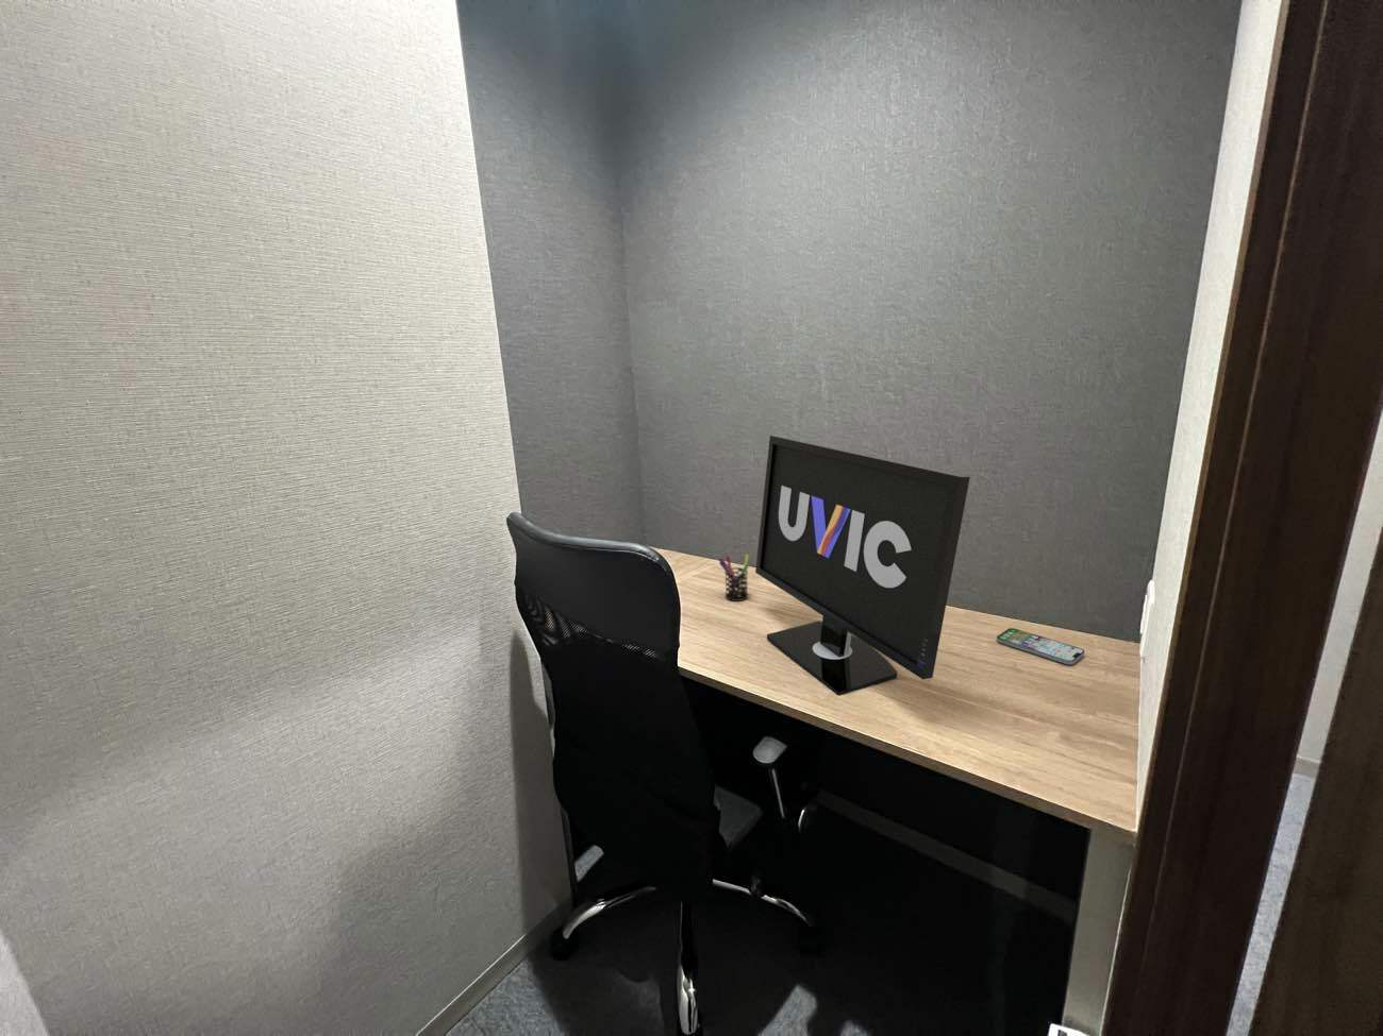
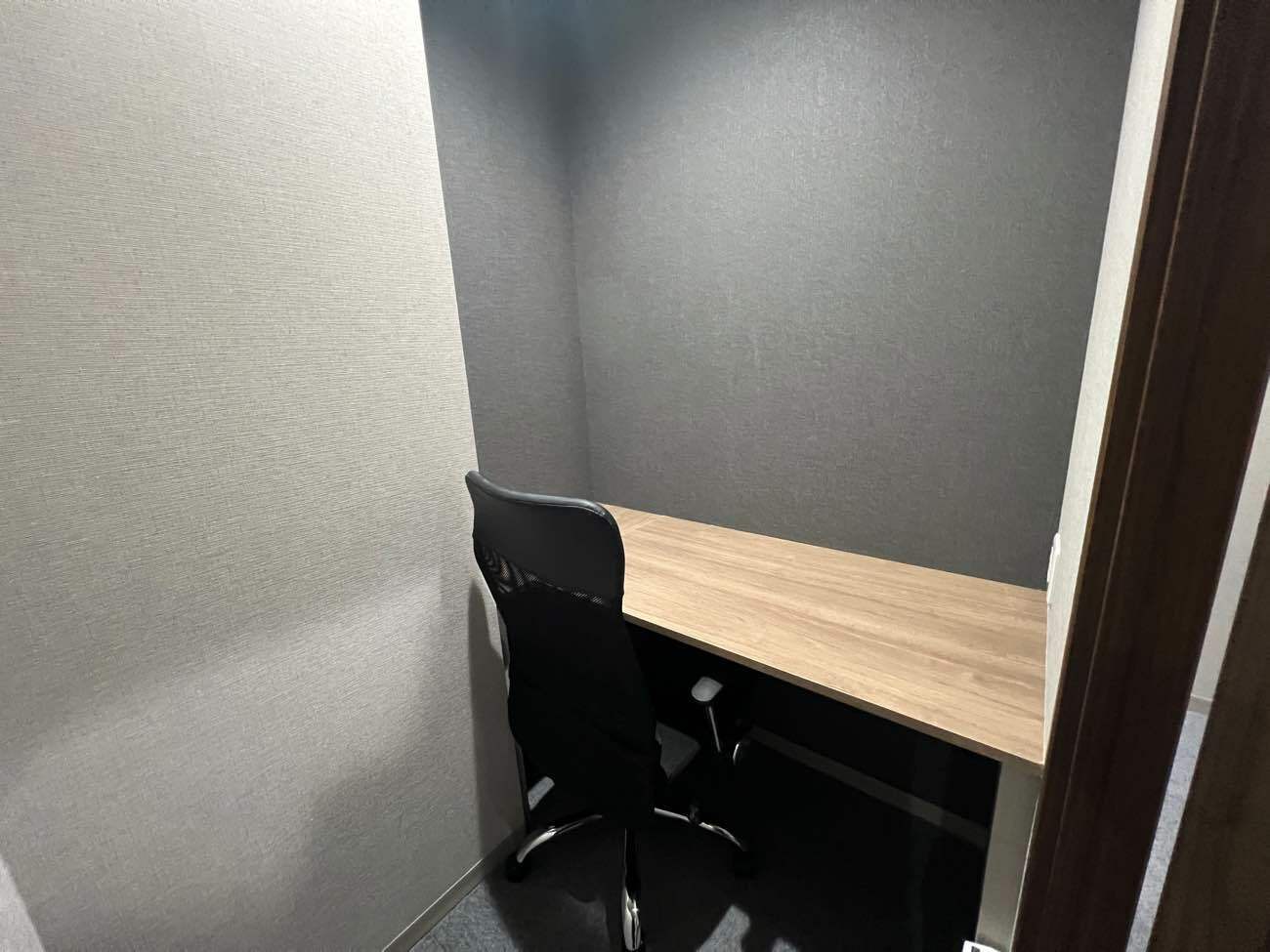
- smartphone [995,627,1085,665]
- pen holder [717,554,750,603]
- monitor [755,434,971,696]
